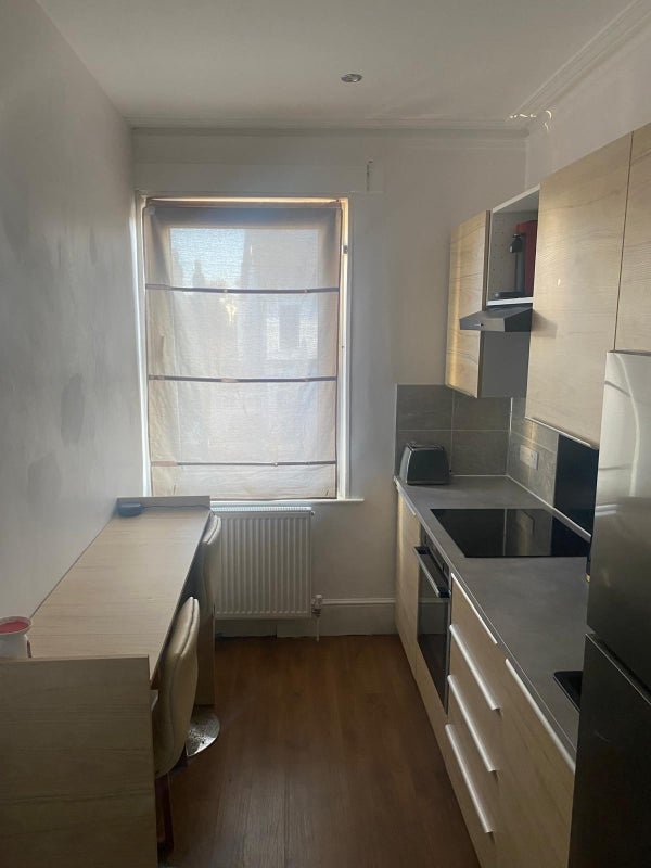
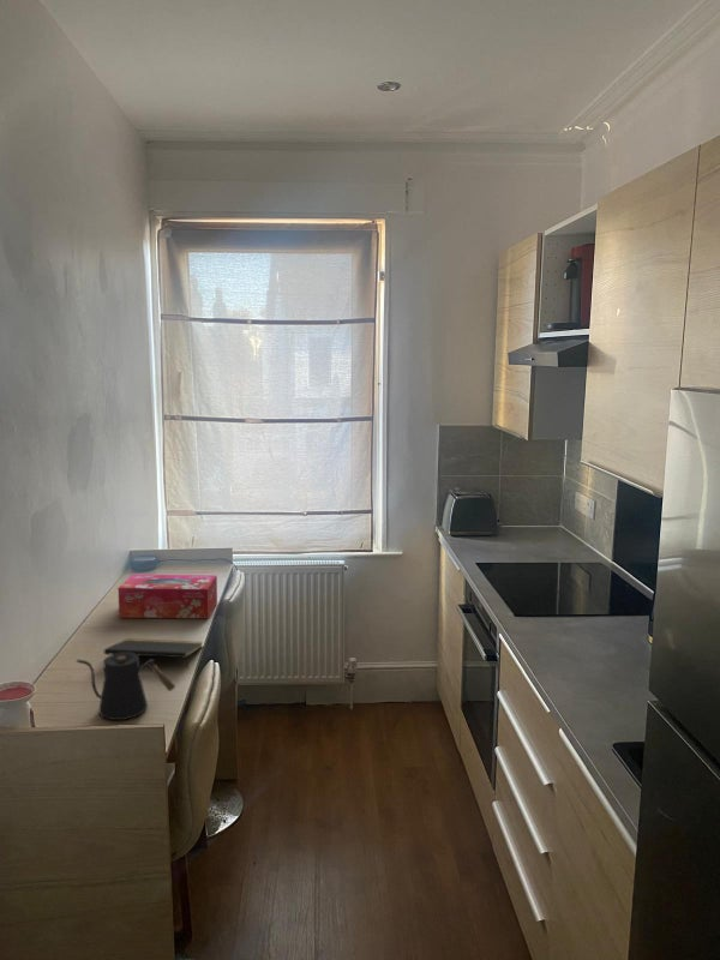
+ notepad [103,637,204,668]
+ tissue box [116,574,218,619]
+ kettle [74,653,176,721]
